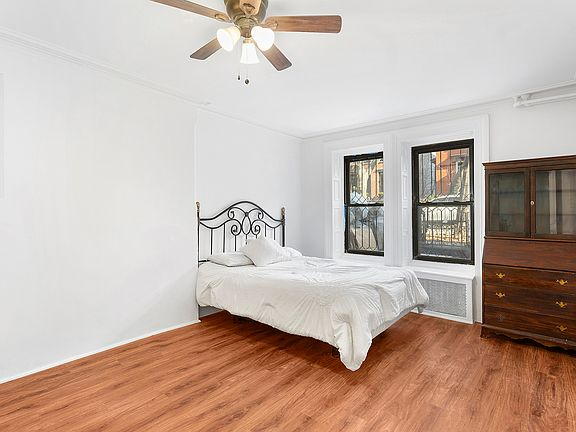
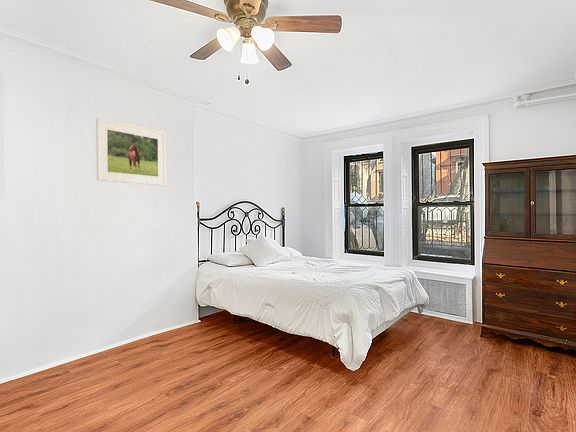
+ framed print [95,117,167,187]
